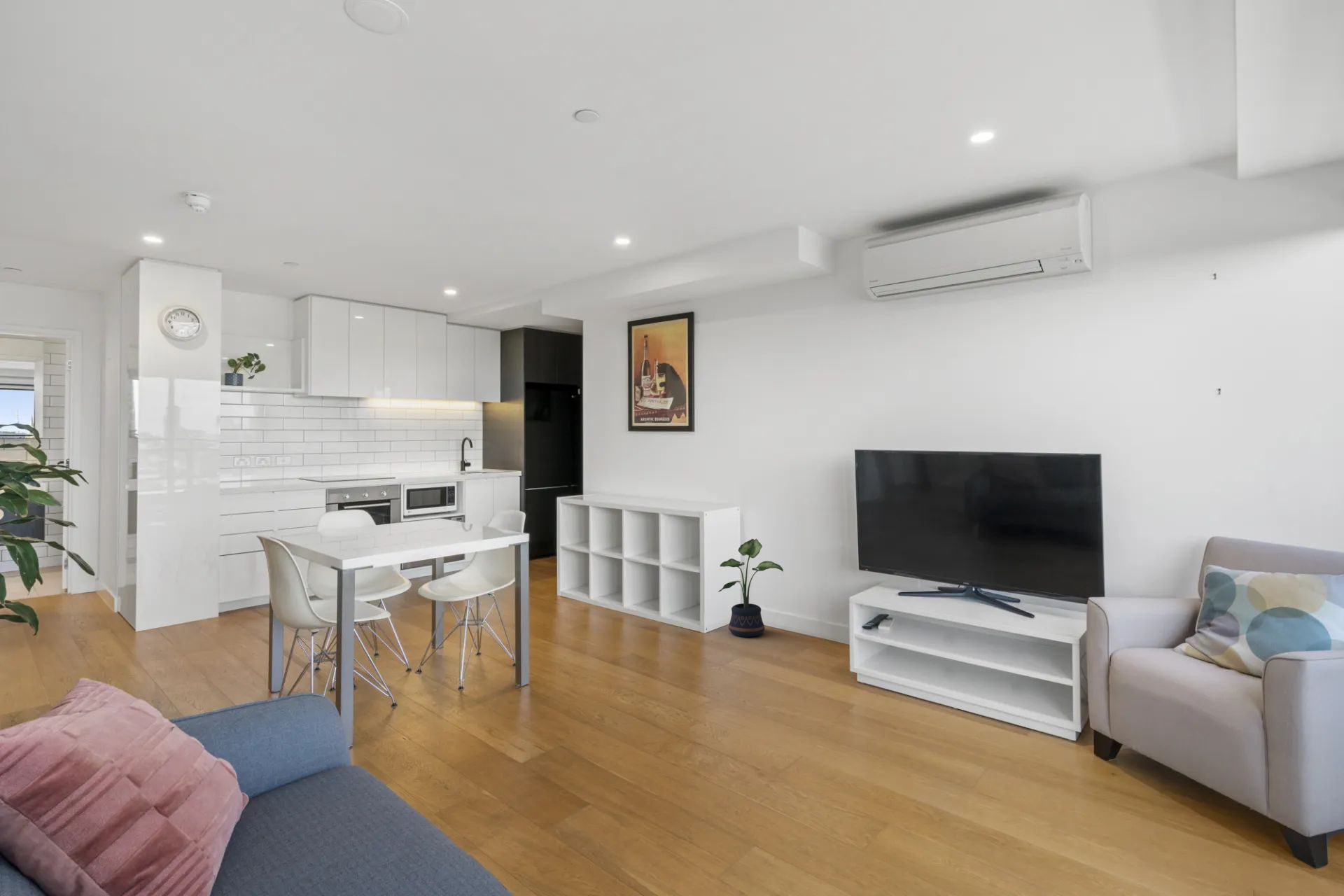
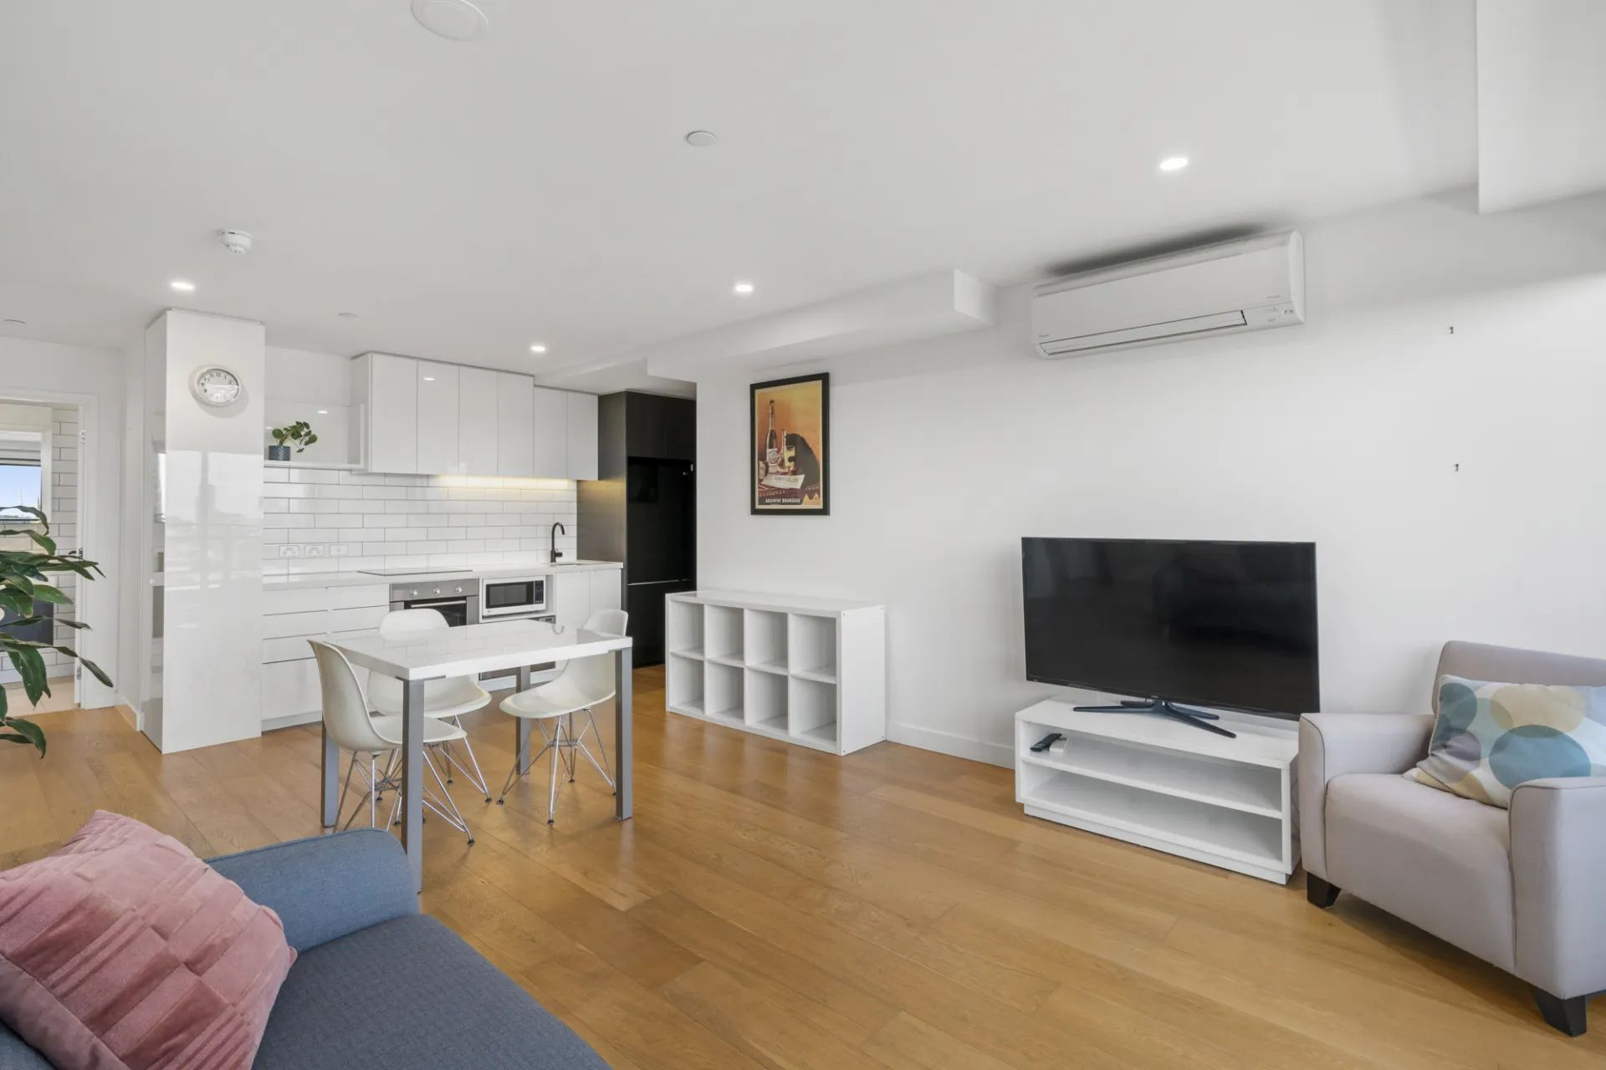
- potted plant [717,538,784,638]
